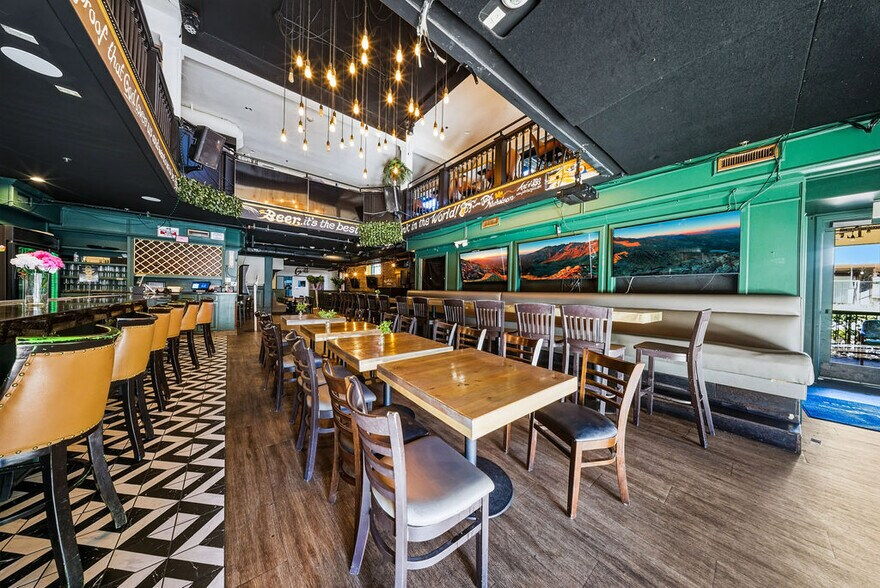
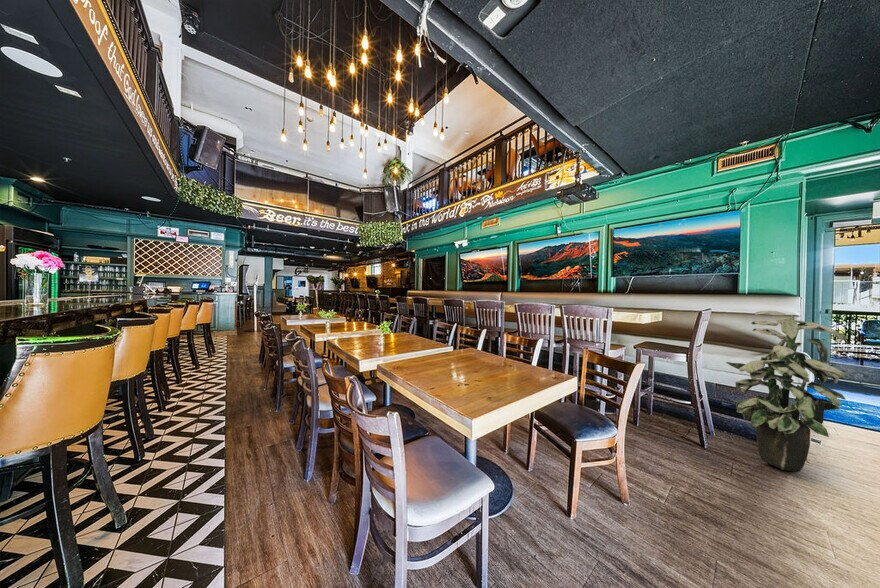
+ indoor plant [725,310,847,473]
